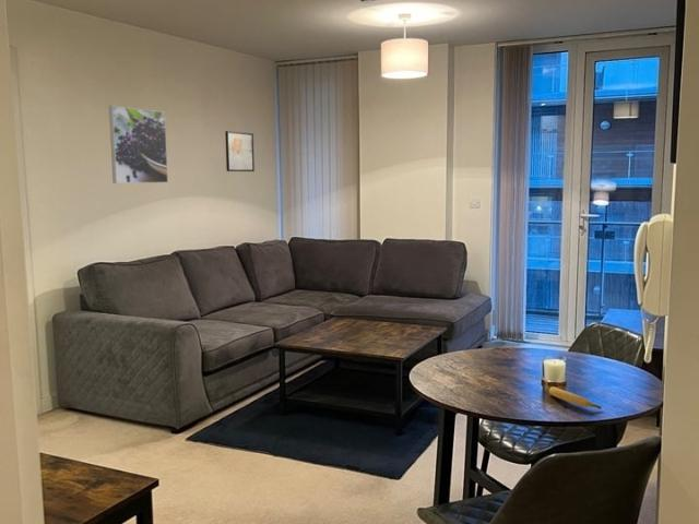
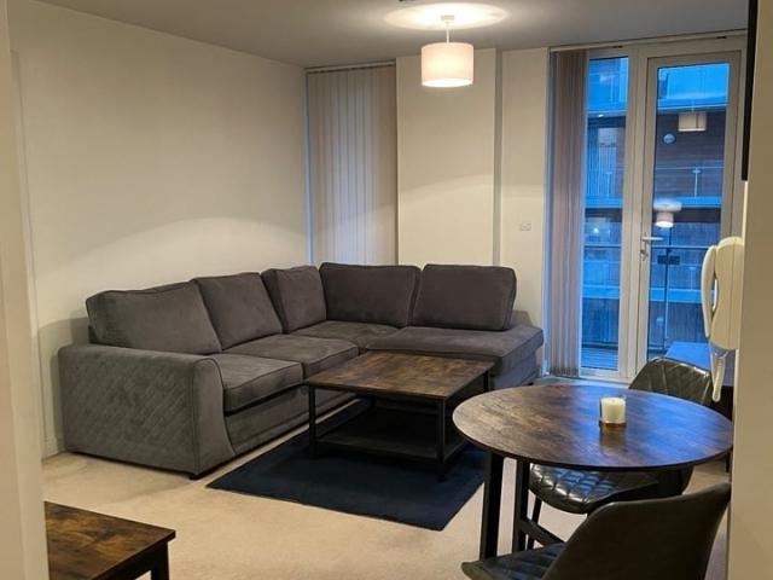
- banana [548,385,603,410]
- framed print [224,130,256,172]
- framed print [108,105,169,184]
